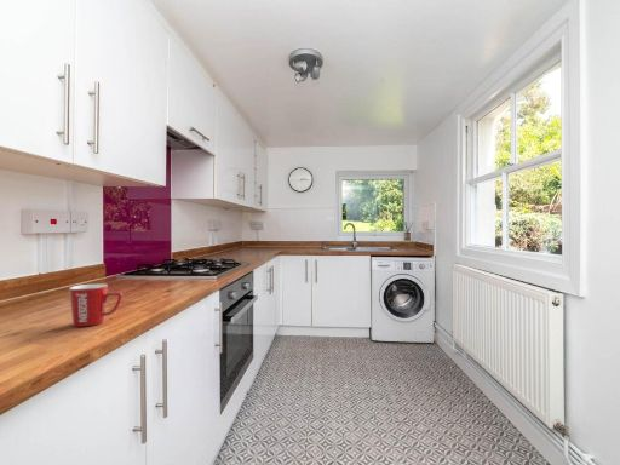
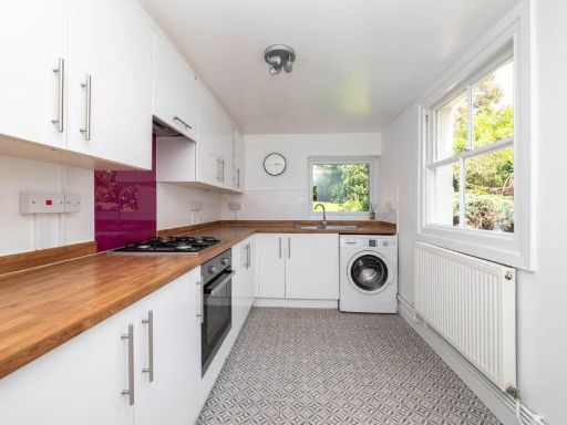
- mug [68,283,124,328]
